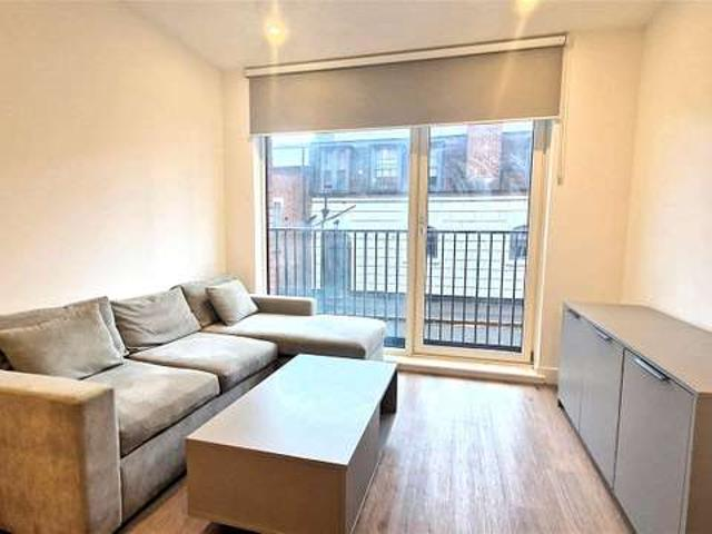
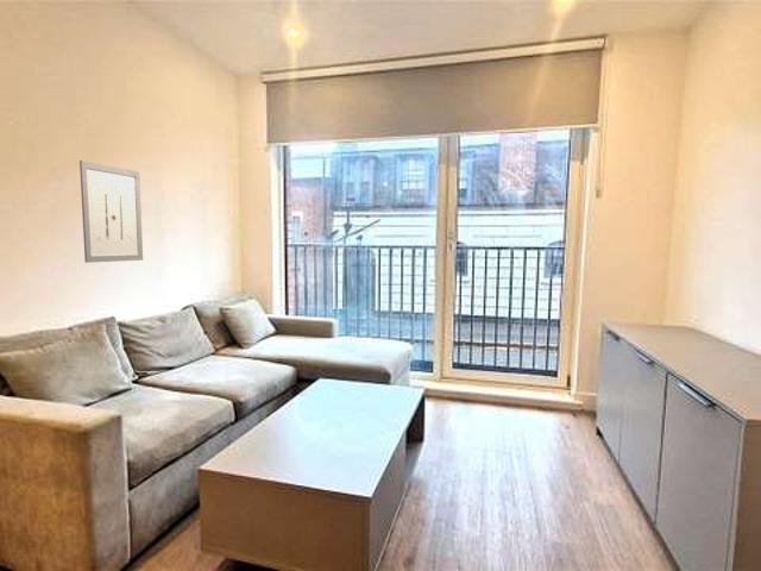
+ wall art [78,159,144,264]
